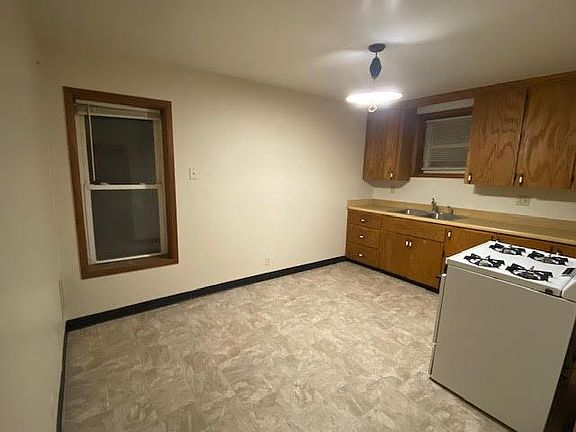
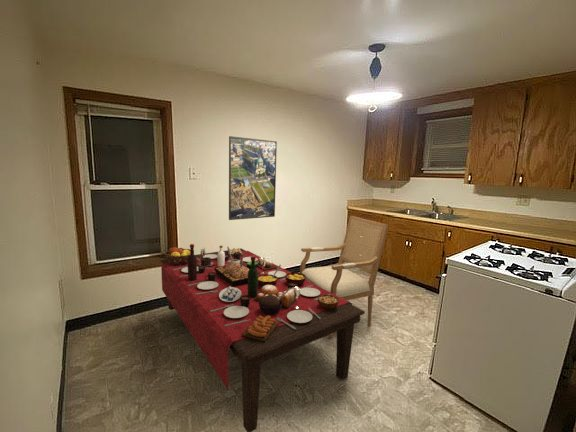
+ dining table [159,243,366,432]
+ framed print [228,135,278,221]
+ chair [299,215,390,339]
